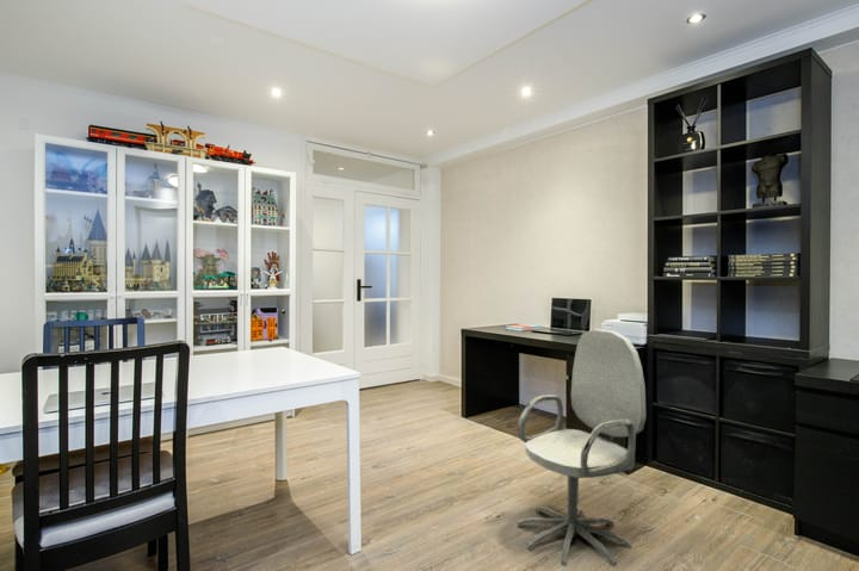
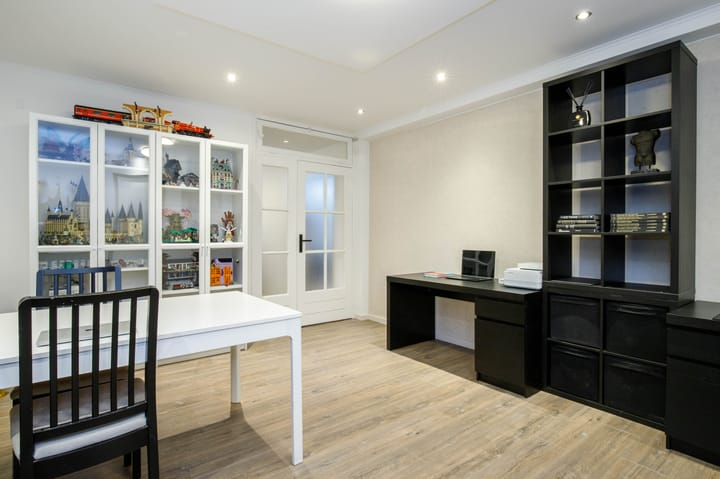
- office chair [517,328,647,567]
